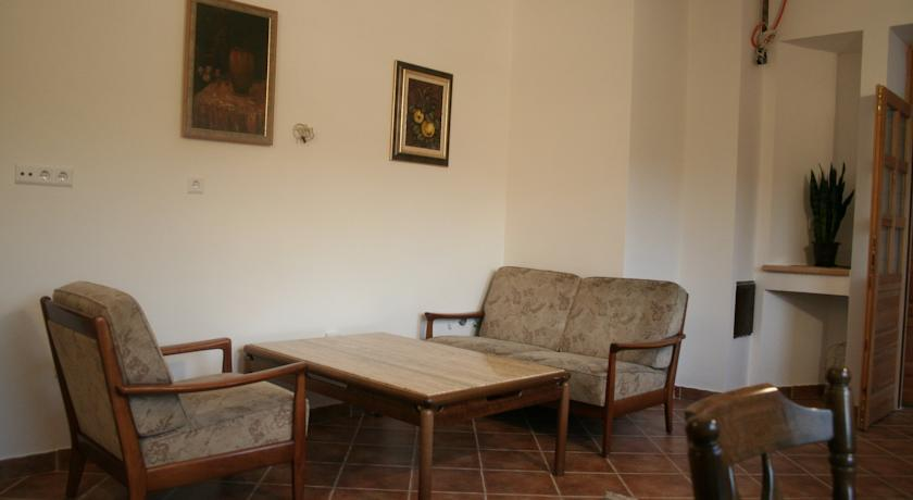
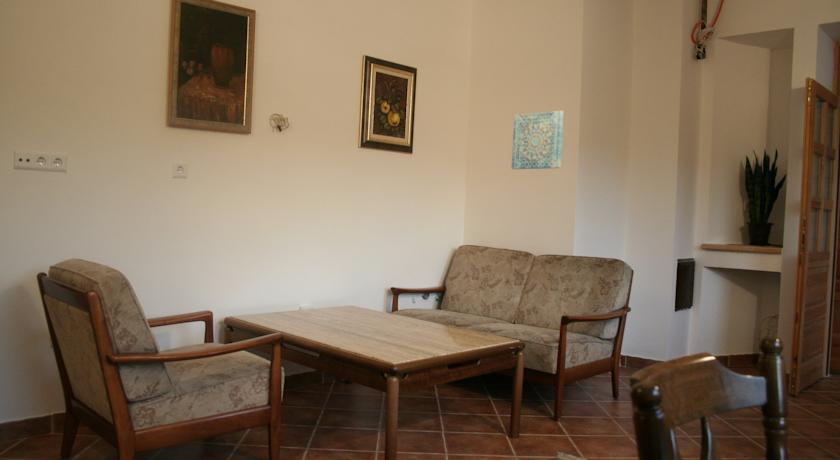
+ wall art [511,109,564,170]
